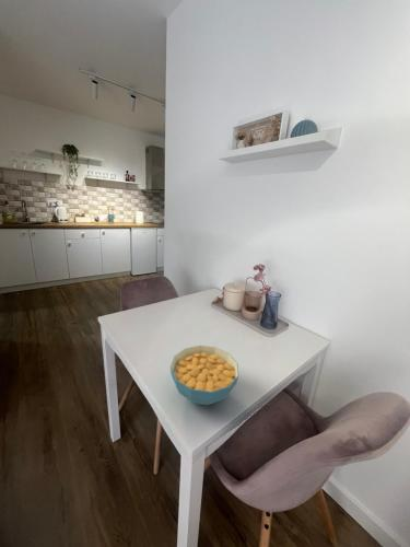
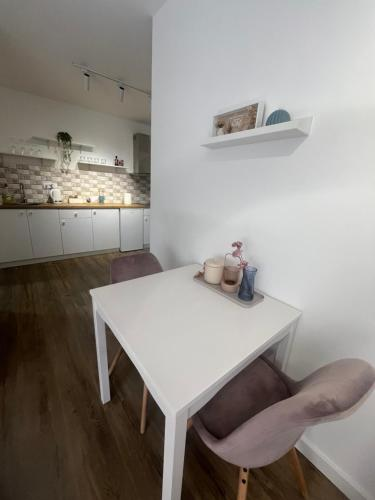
- cereal bowl [169,345,239,406]
